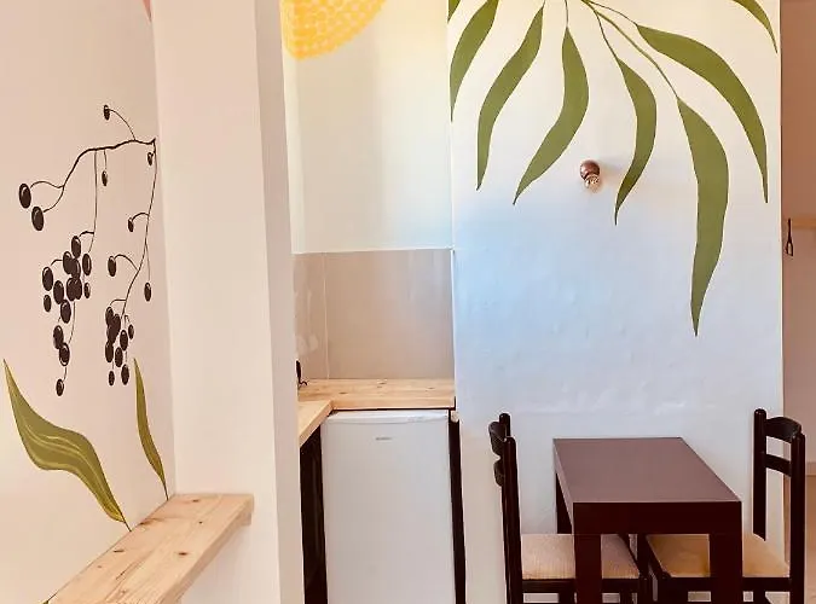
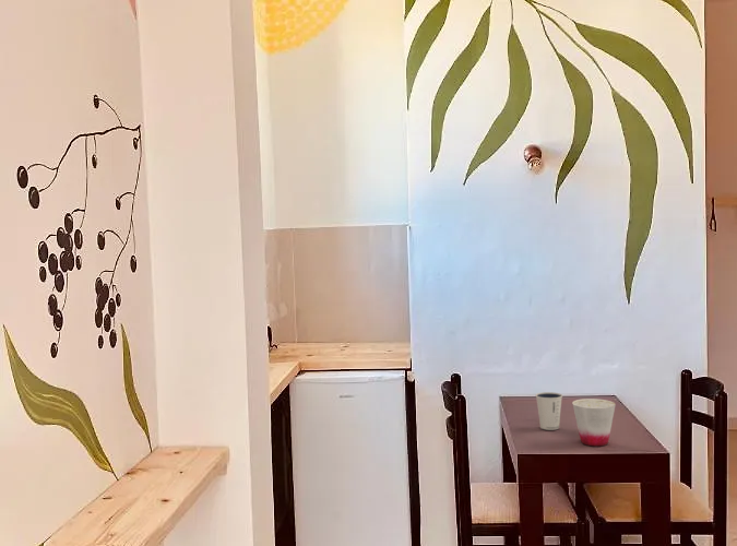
+ cup [571,397,617,447]
+ dixie cup [535,391,563,431]
